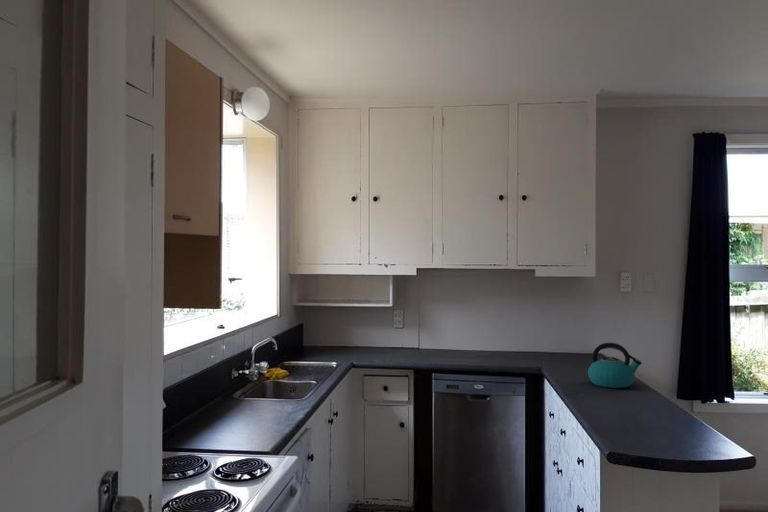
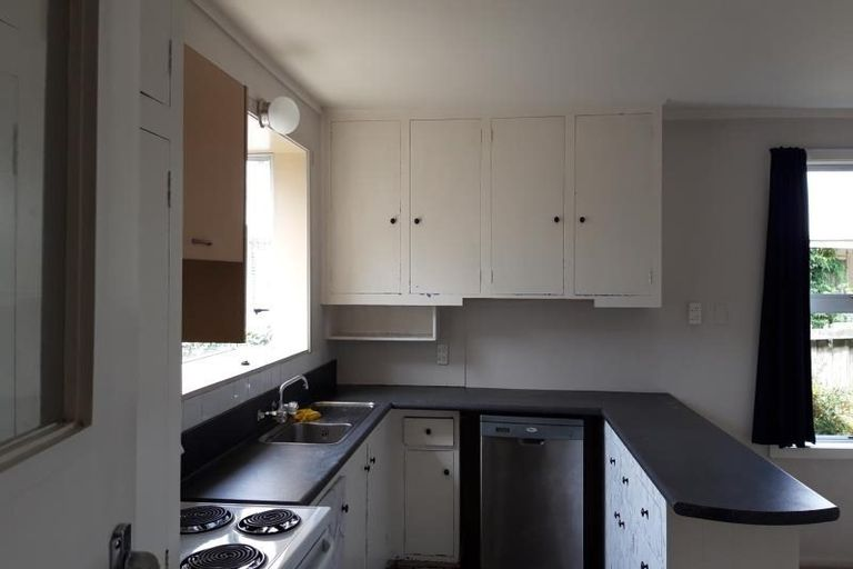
- kettle [587,342,643,389]
